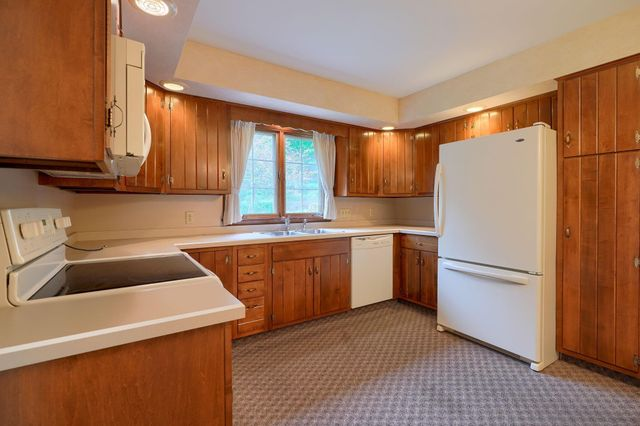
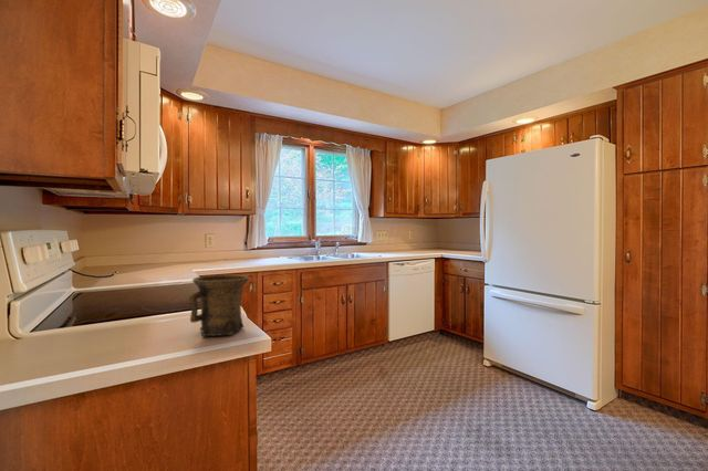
+ mug [188,274,250,337]
